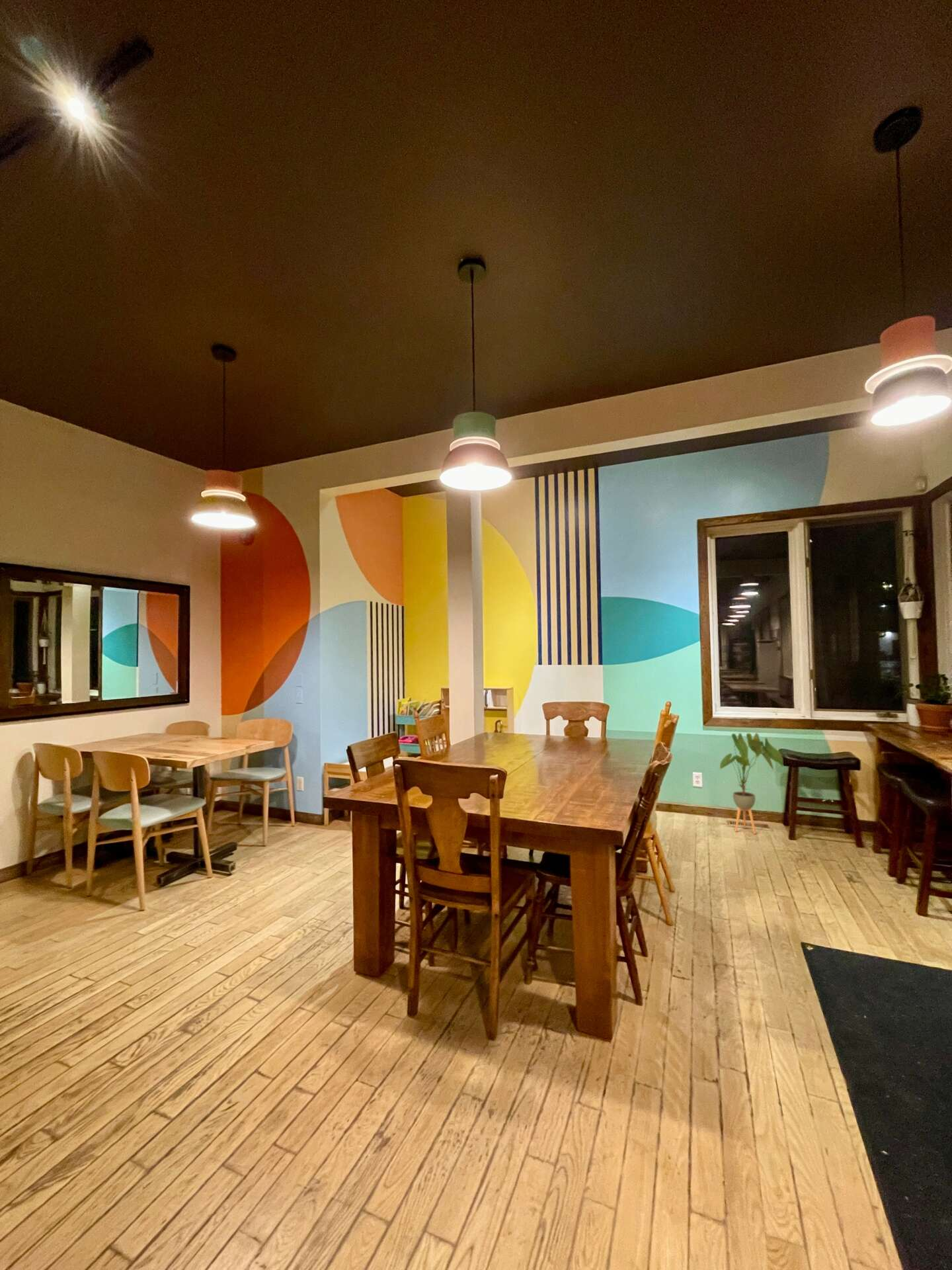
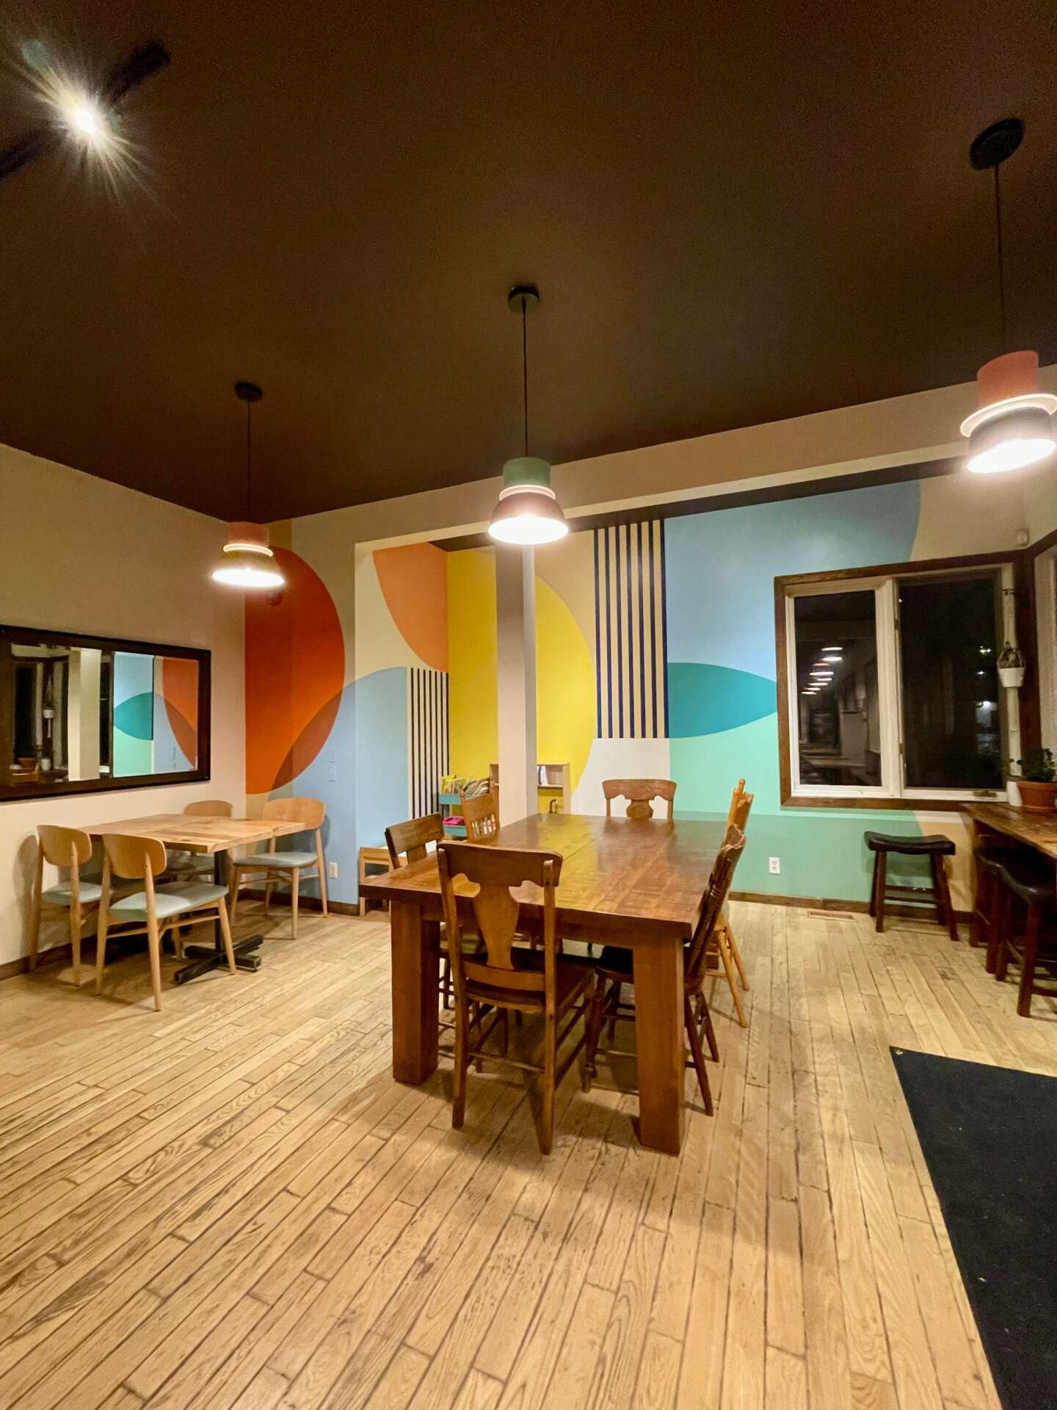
- house plant [718,732,784,835]
